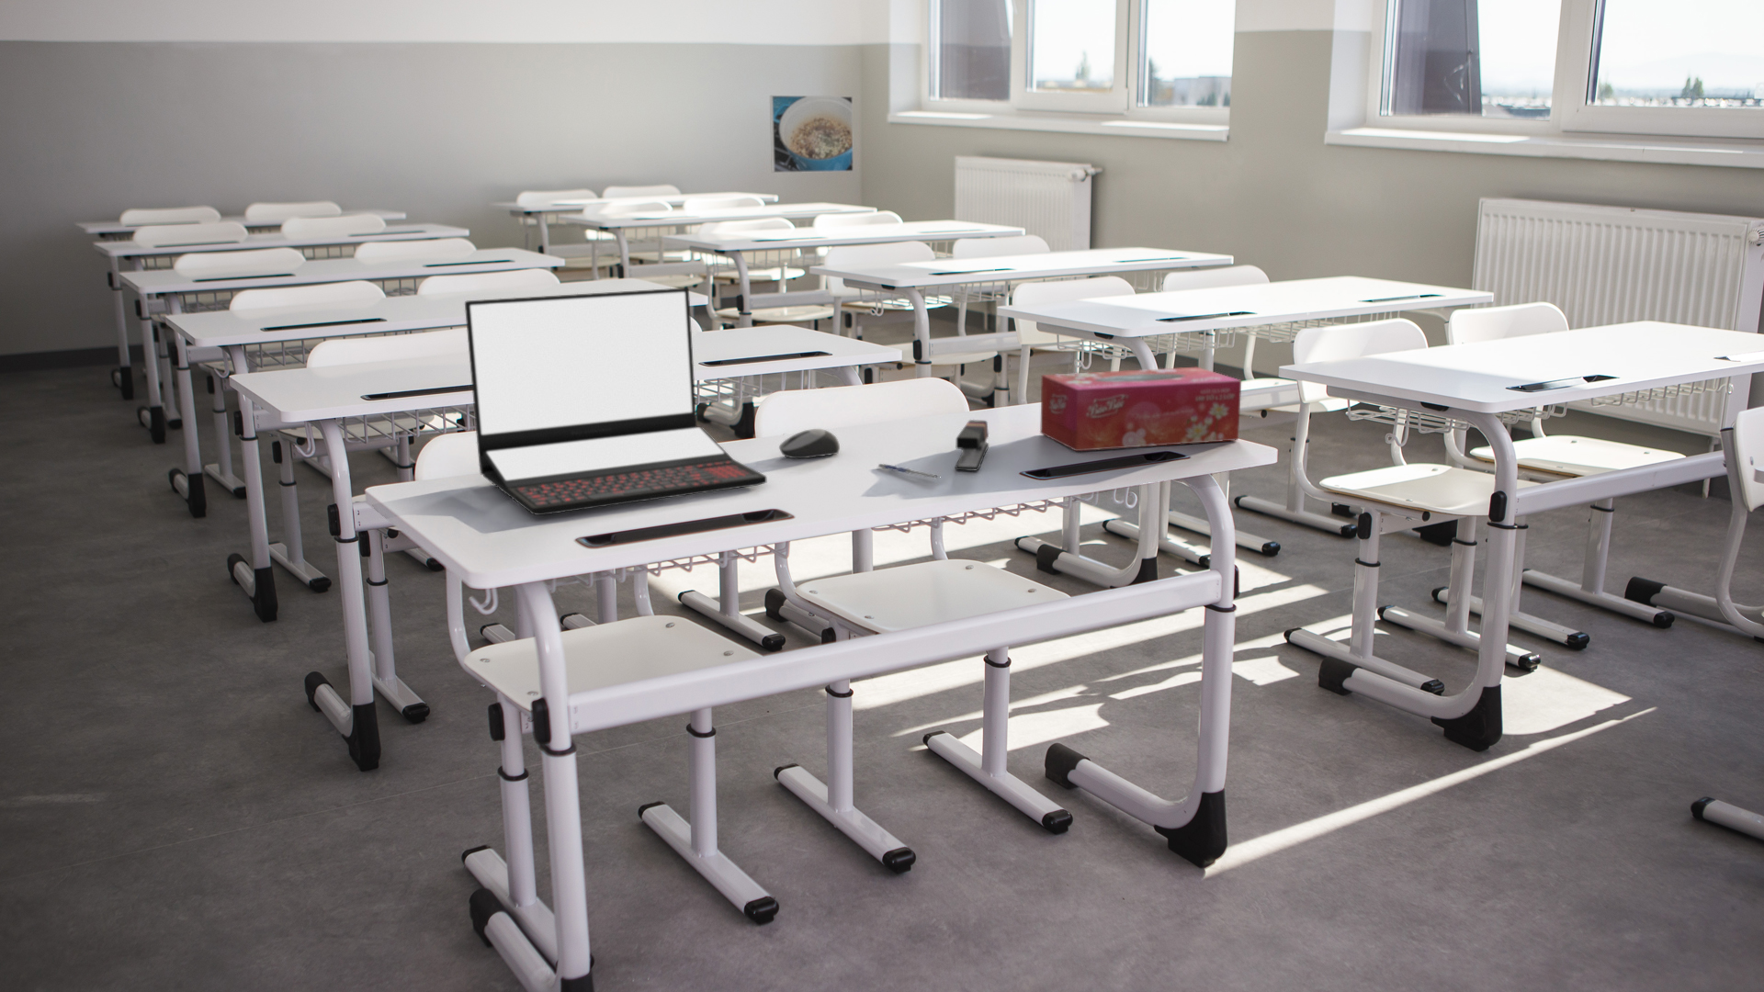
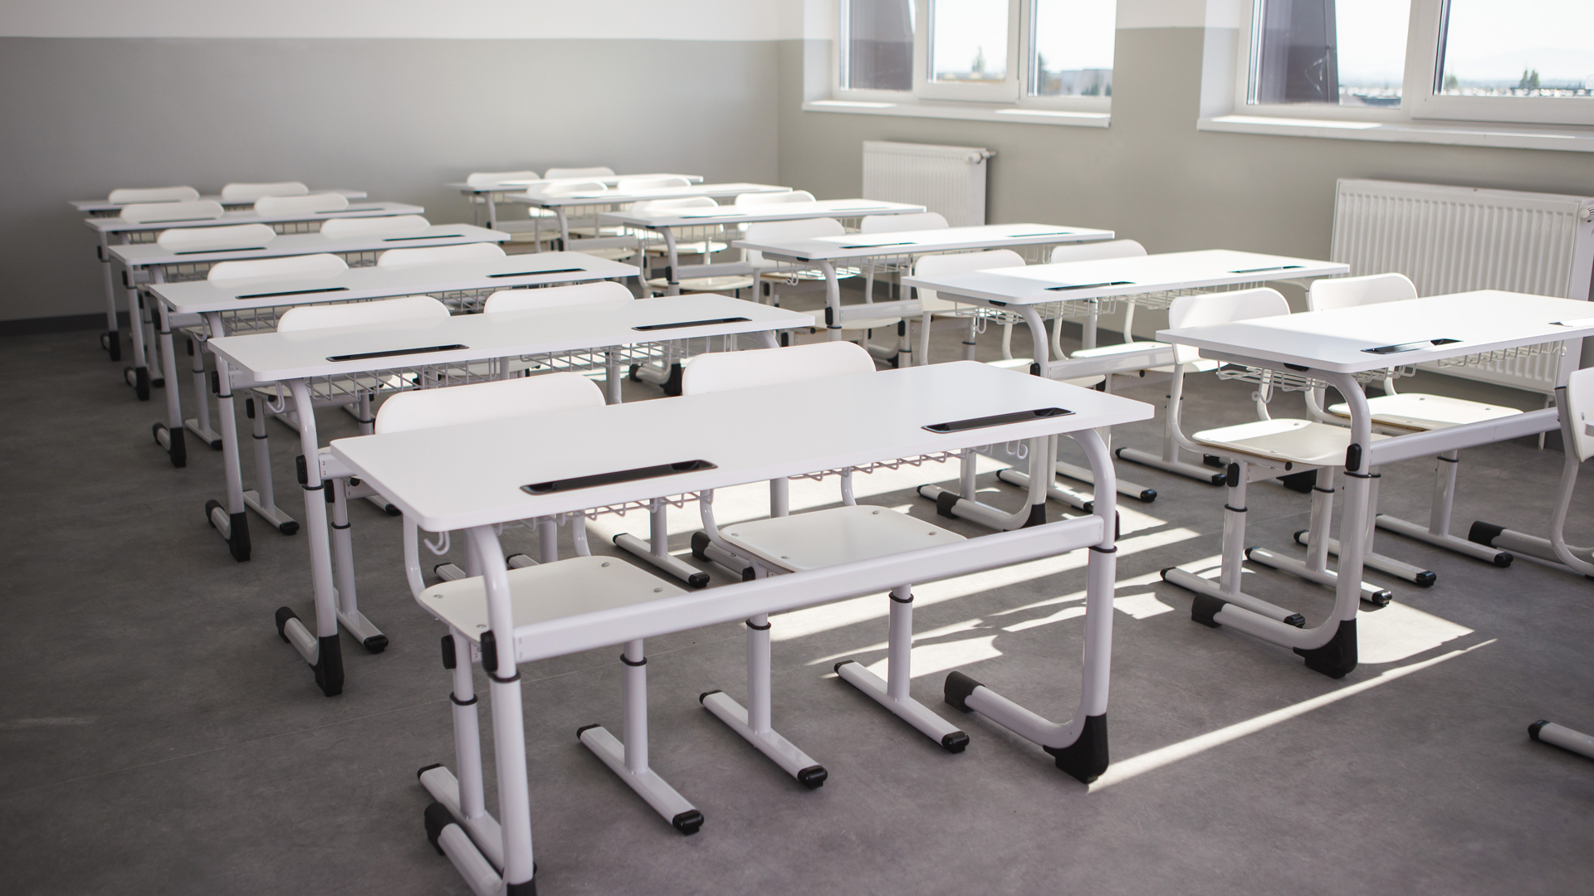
- pen [877,463,939,480]
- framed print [769,94,854,173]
- stapler [955,419,990,471]
- tissue box [1040,367,1242,452]
- laptop [464,287,767,516]
- computer mouse [778,428,841,459]
